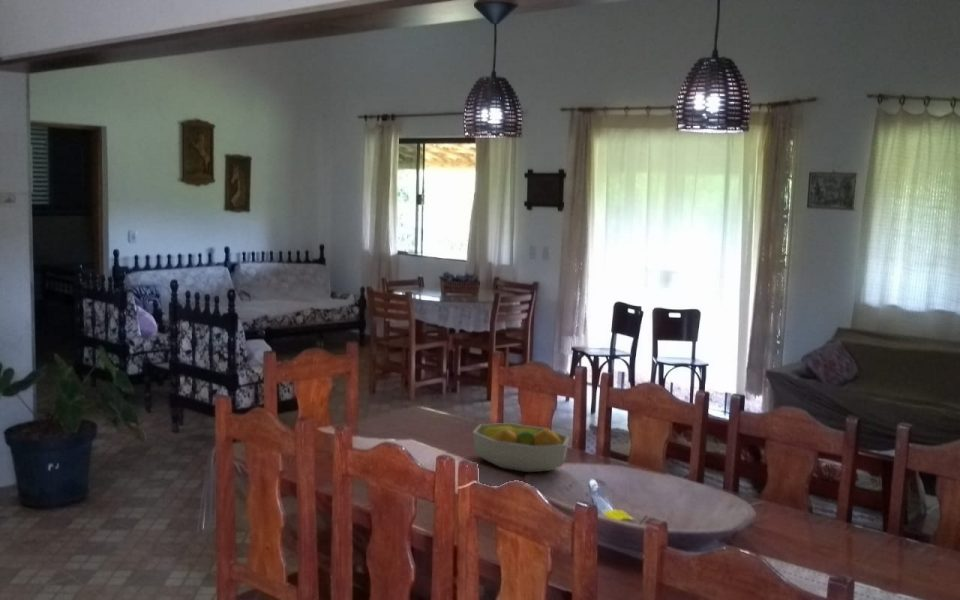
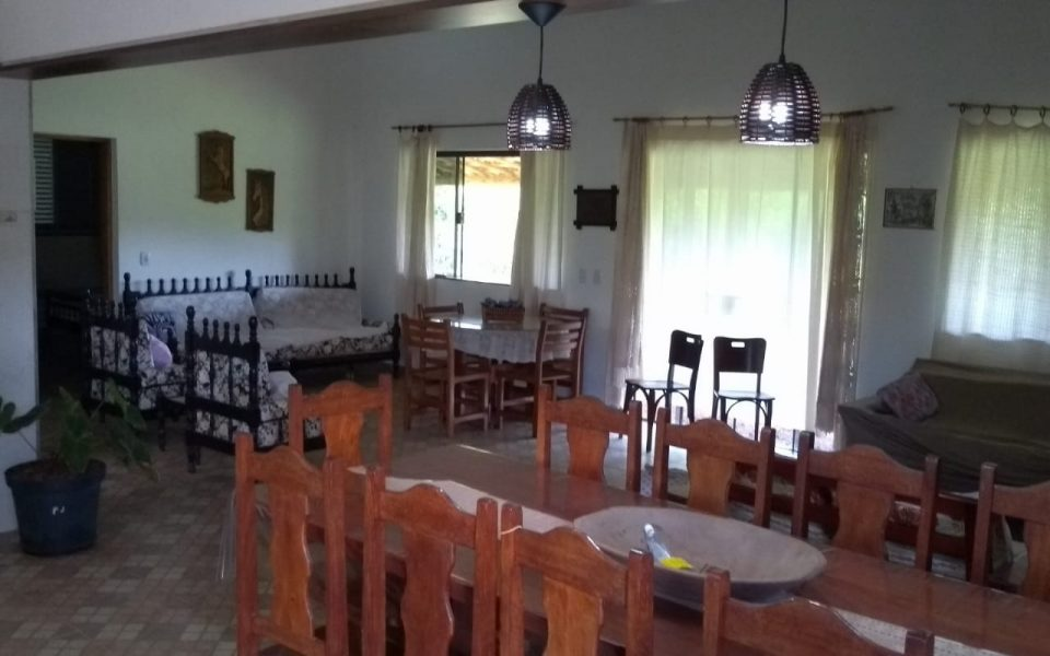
- fruit bowl [472,422,570,473]
